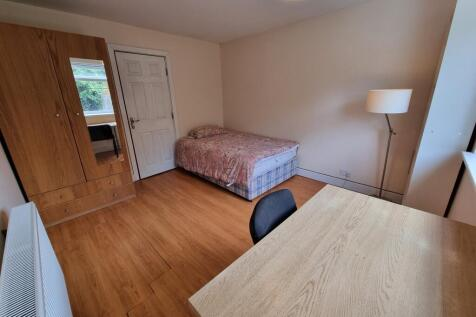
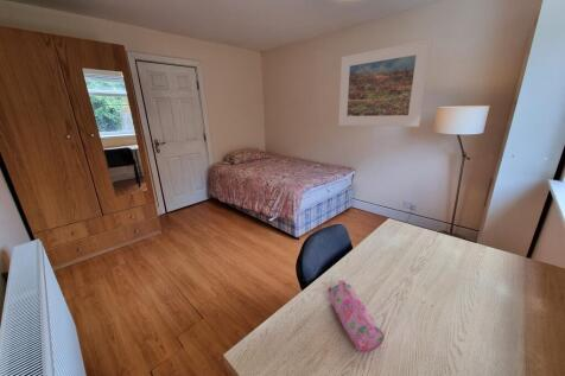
+ pencil case [326,279,386,355]
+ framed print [337,38,432,128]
